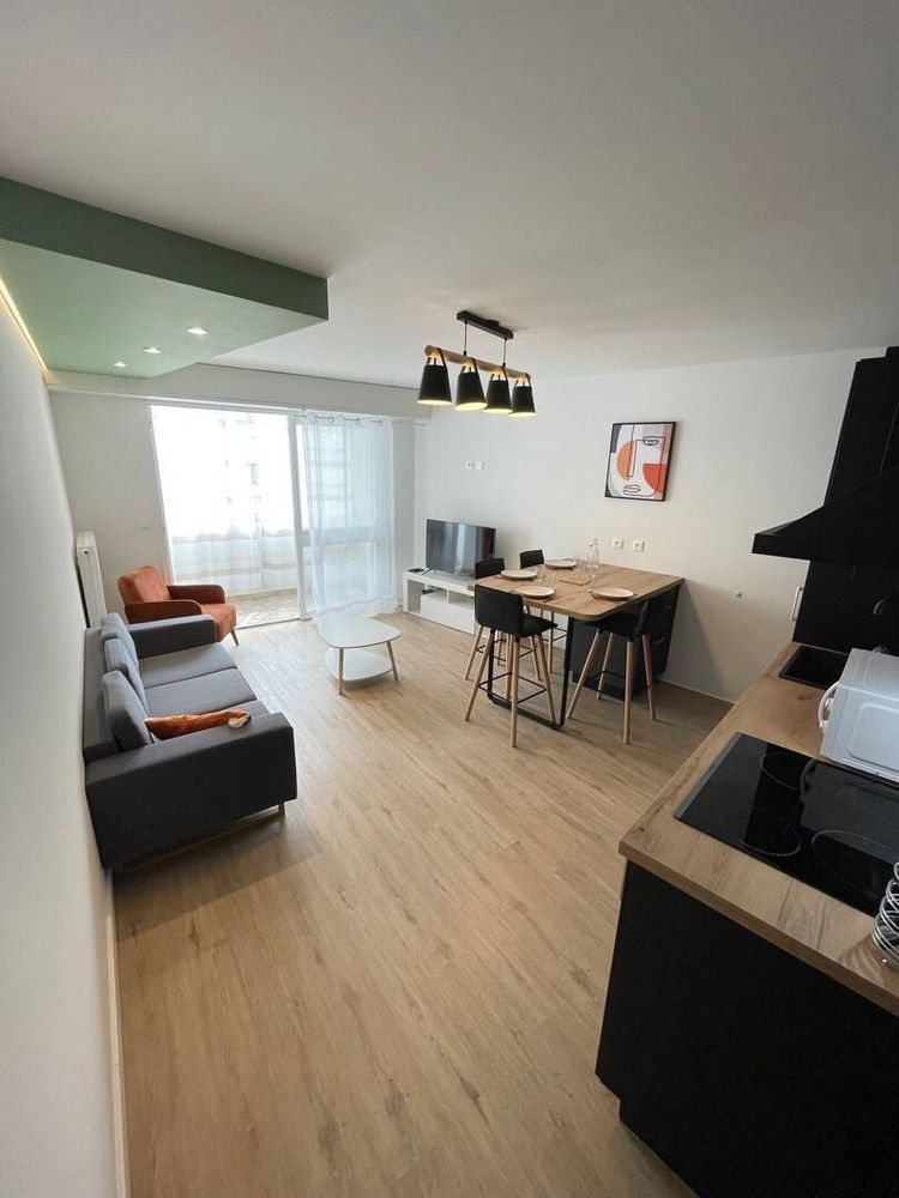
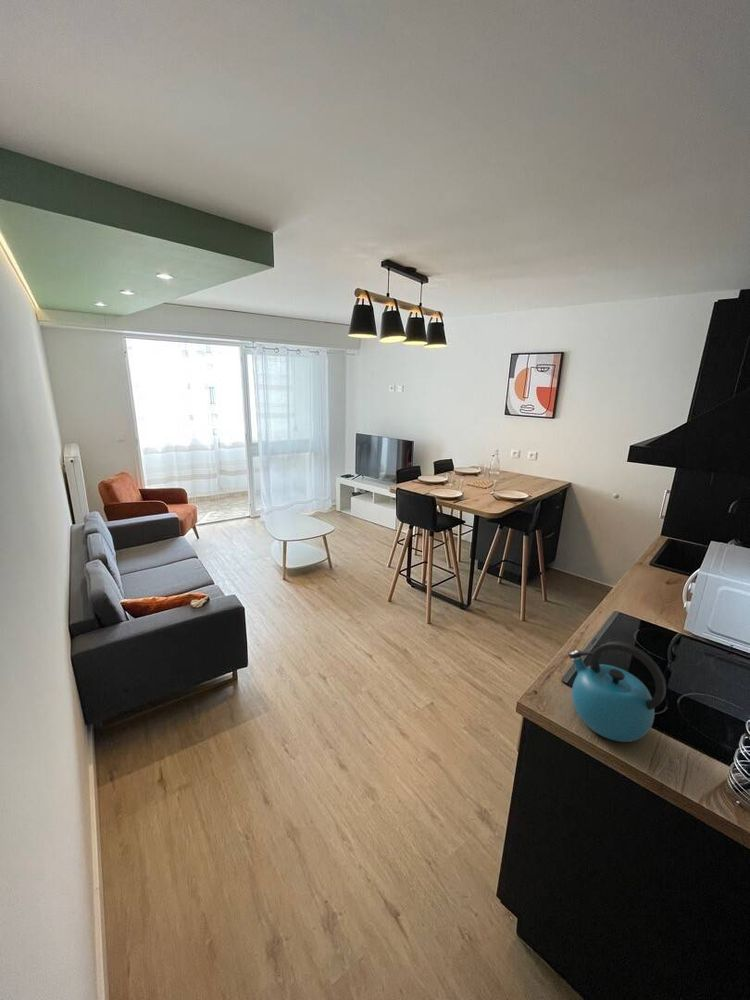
+ kettle [567,640,667,743]
